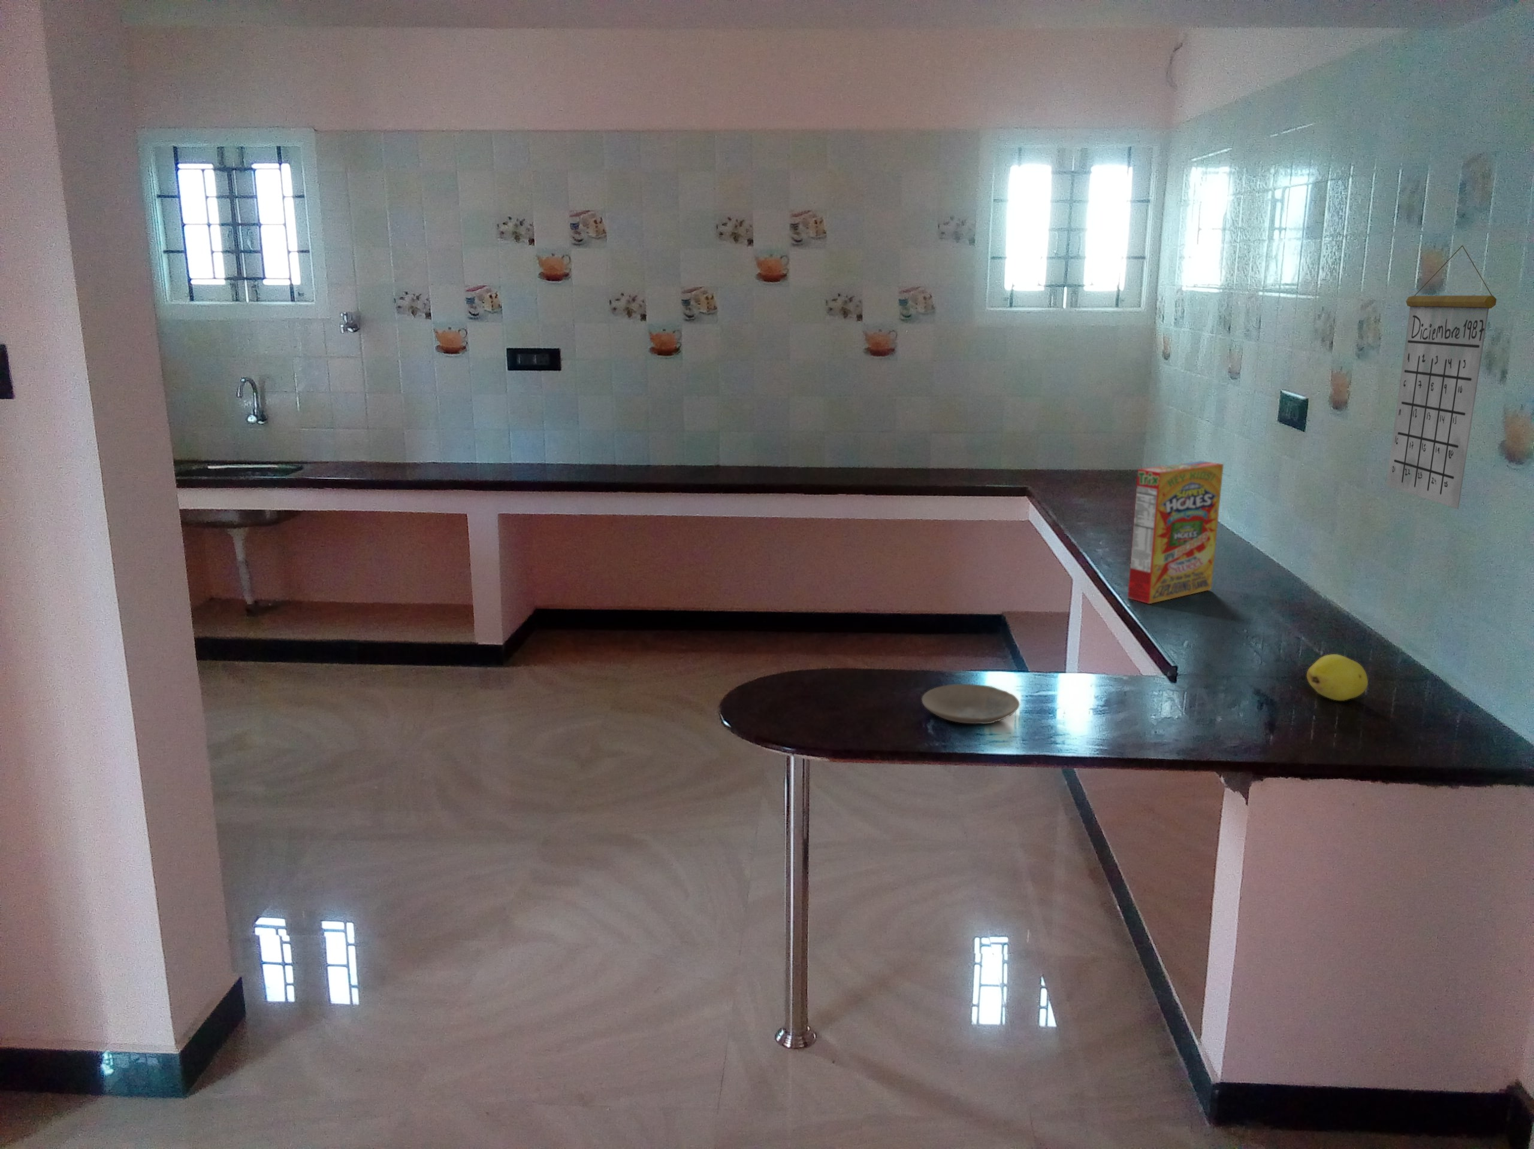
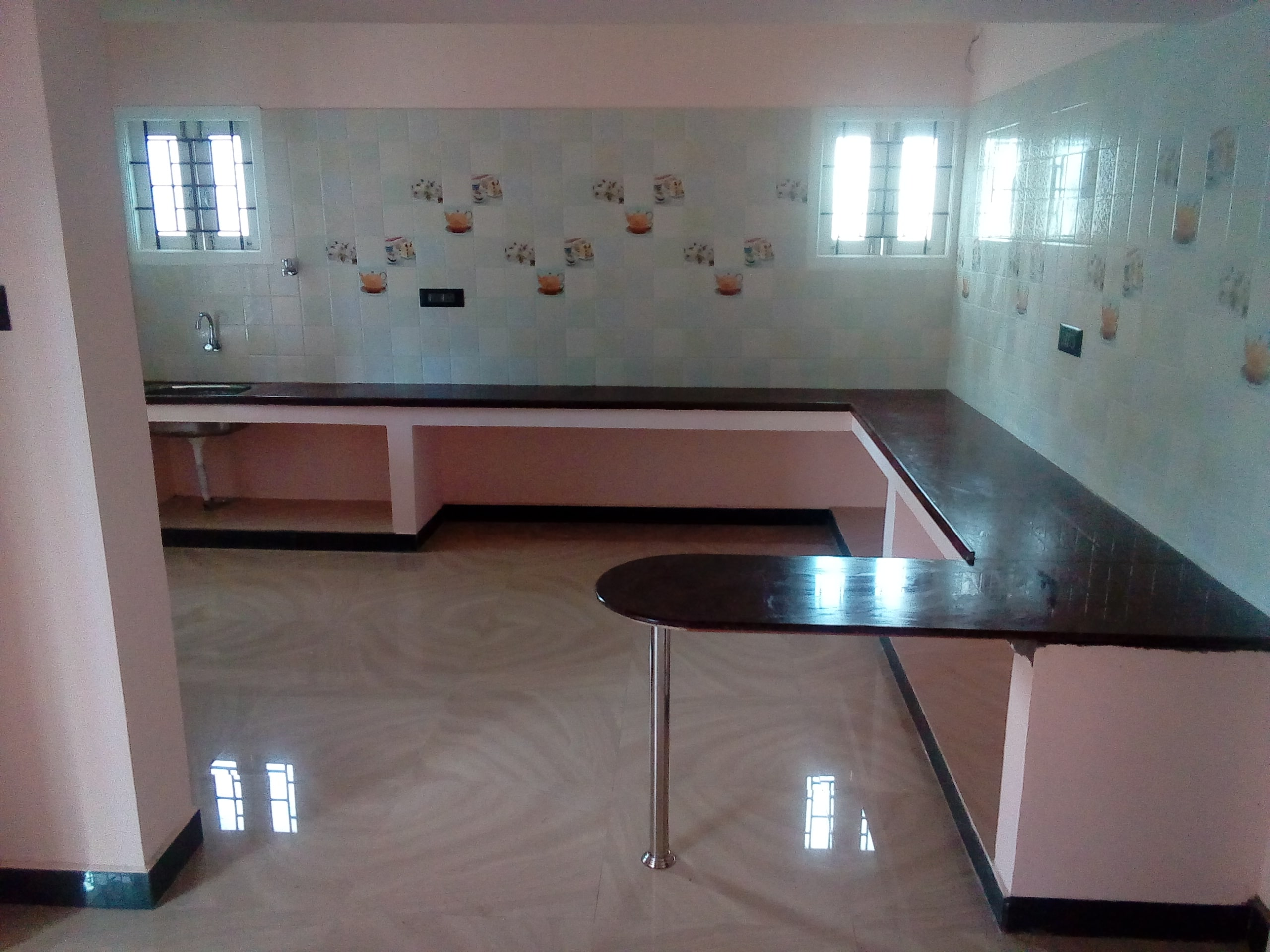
- fruit [1306,653,1369,701]
- calendar [1385,245,1497,509]
- plate [920,683,1021,724]
- cereal box [1127,460,1225,605]
